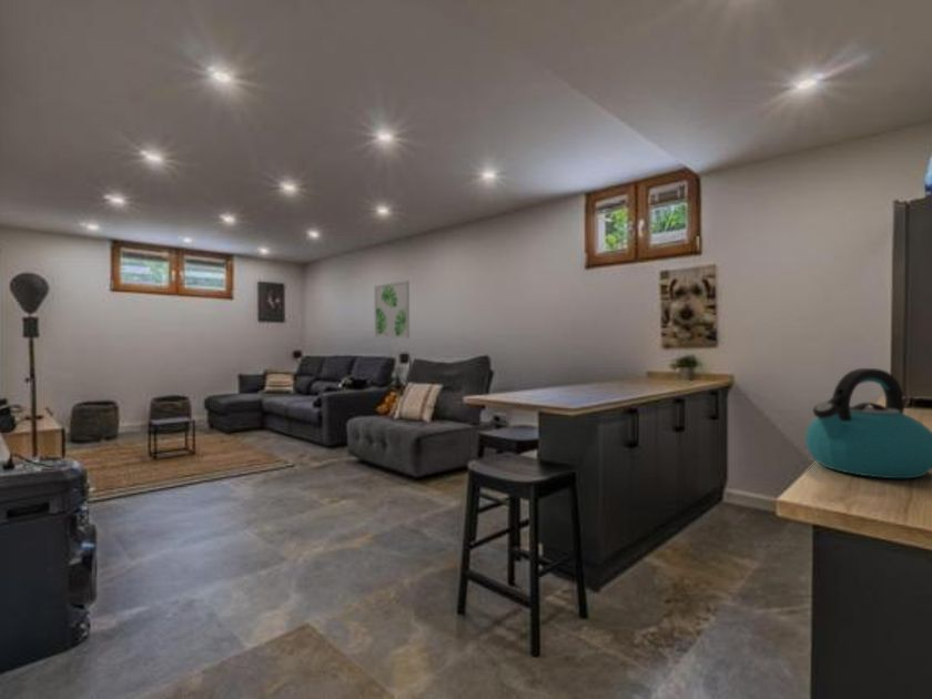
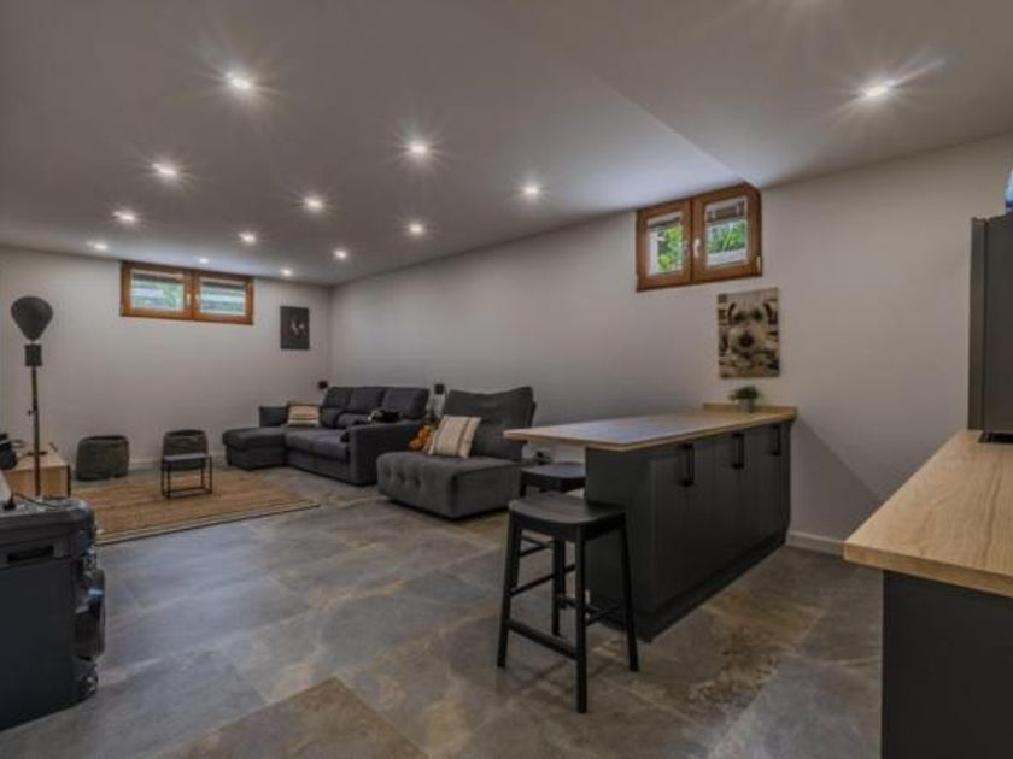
- kettle [804,367,932,479]
- wall art [373,280,411,341]
